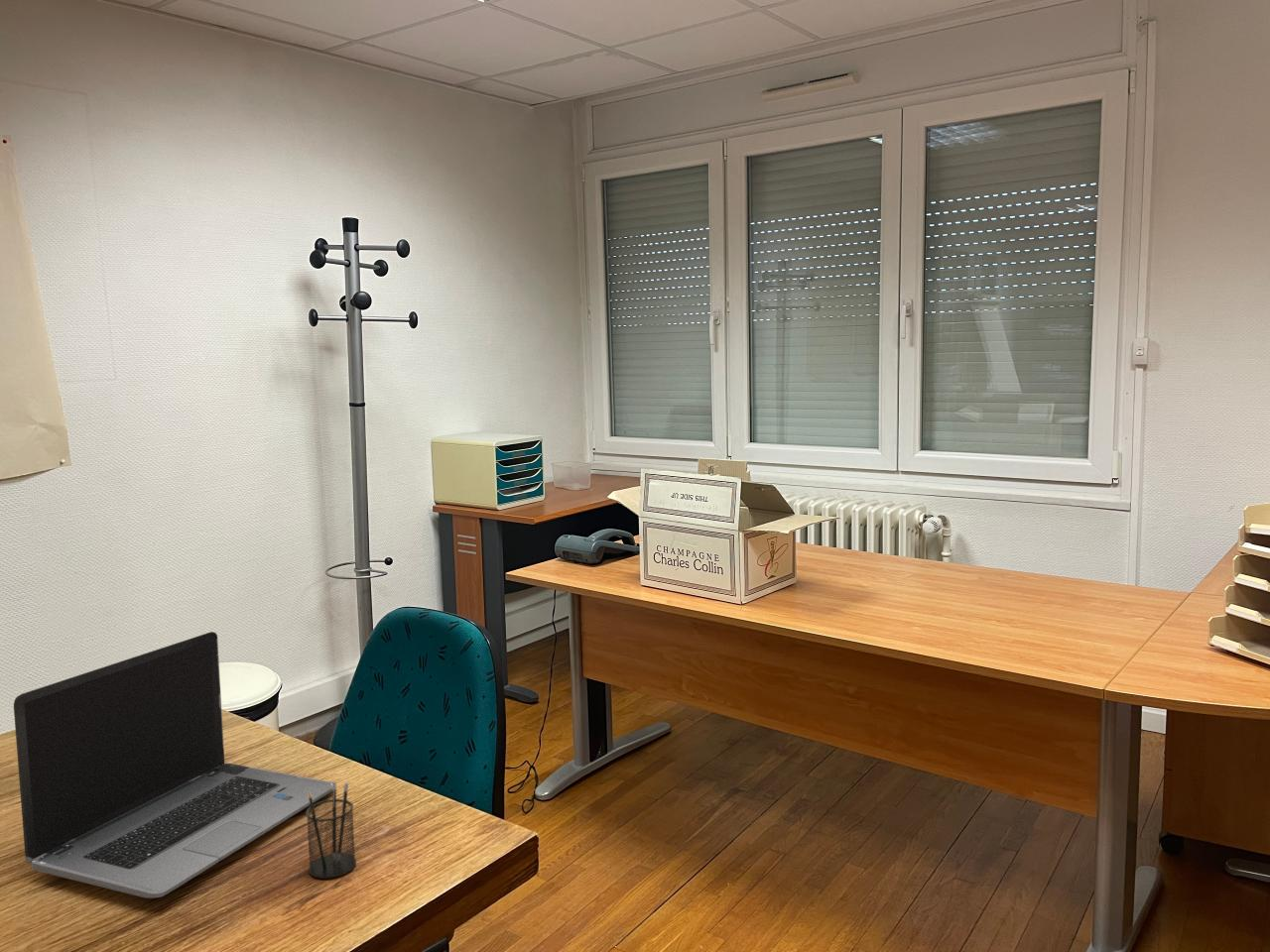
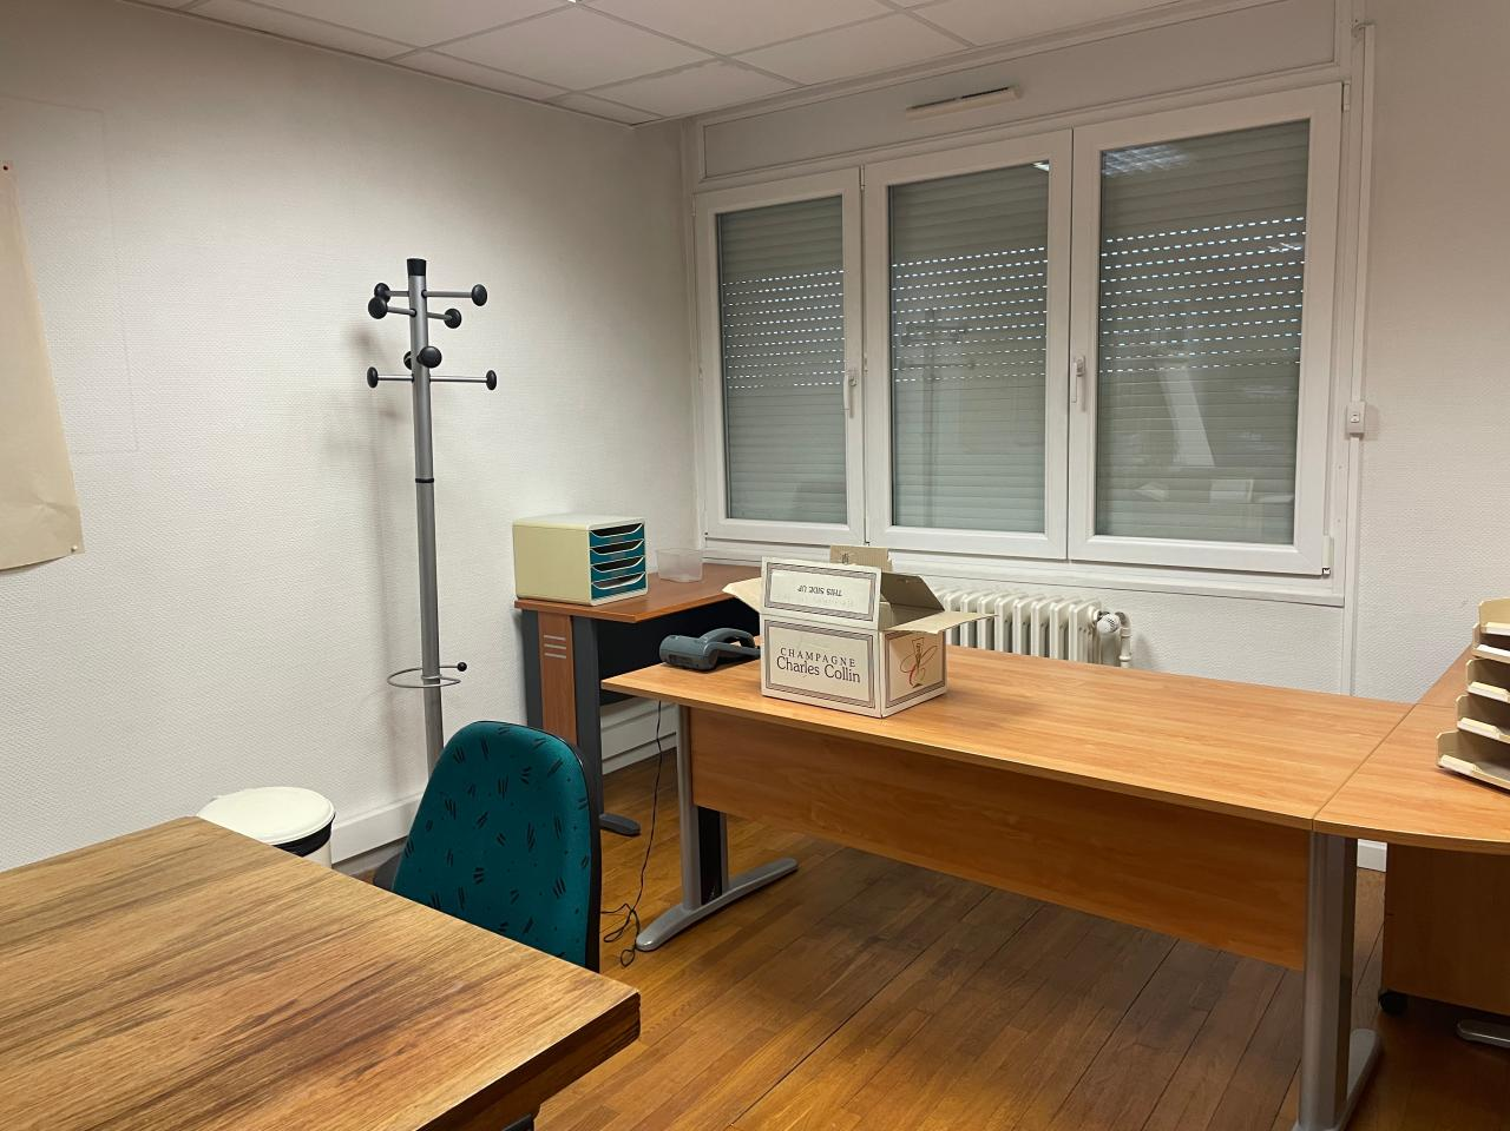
- pencil holder [305,780,357,880]
- laptop computer [13,631,333,899]
